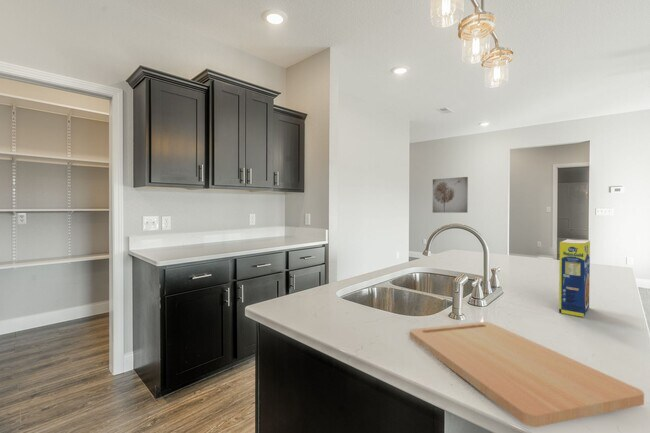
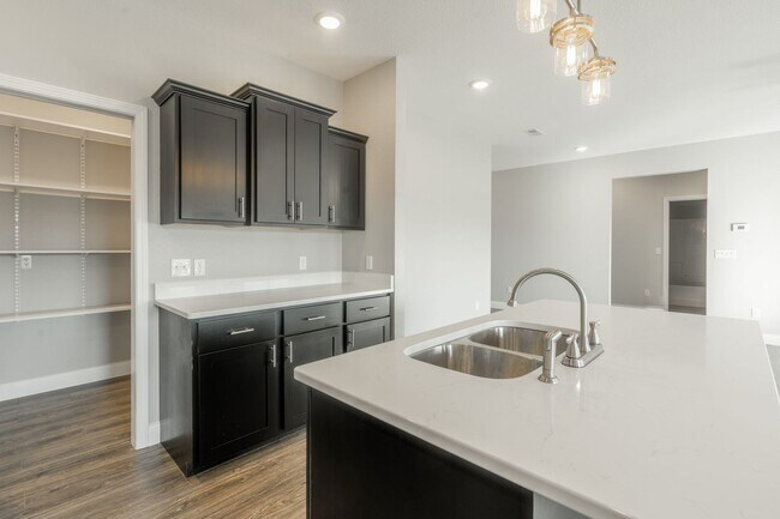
- legume [558,238,591,318]
- cutting board [409,321,645,428]
- wall art [432,176,469,214]
